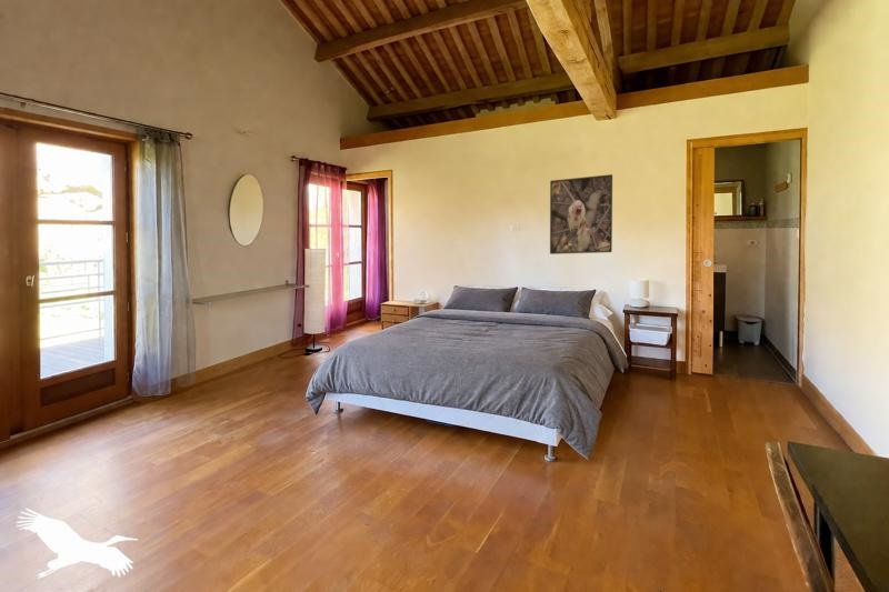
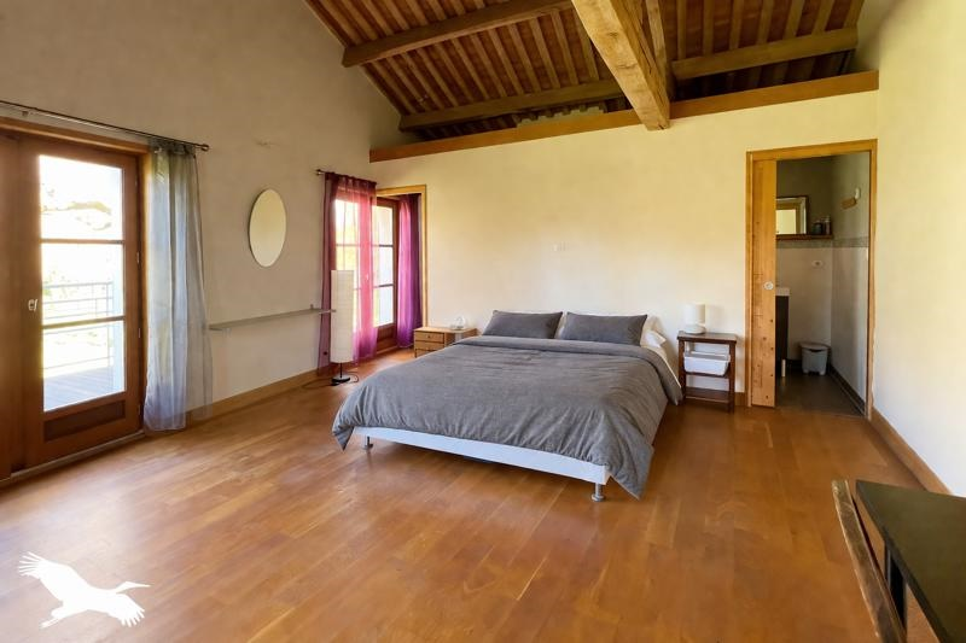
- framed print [549,173,613,255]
